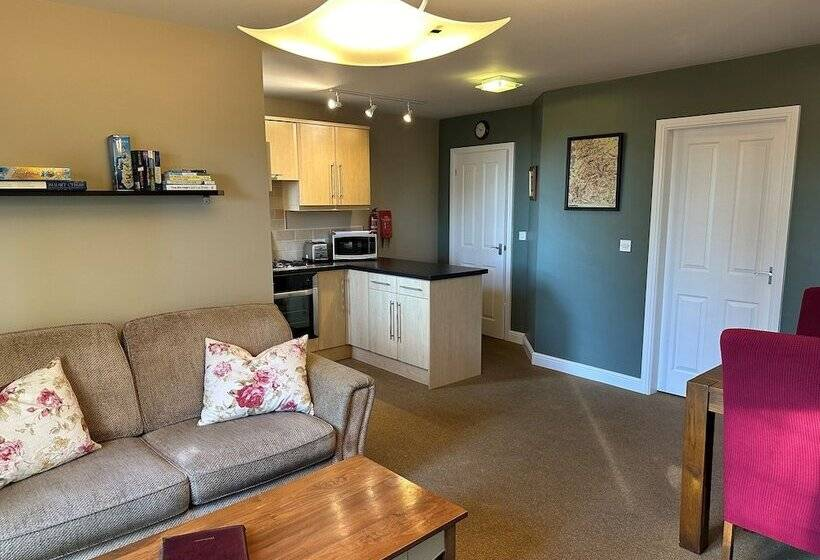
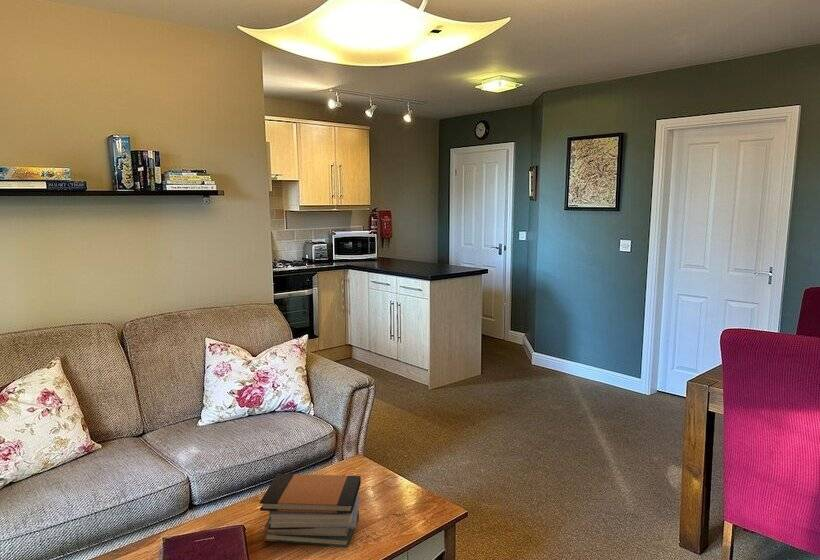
+ book stack [259,473,362,548]
